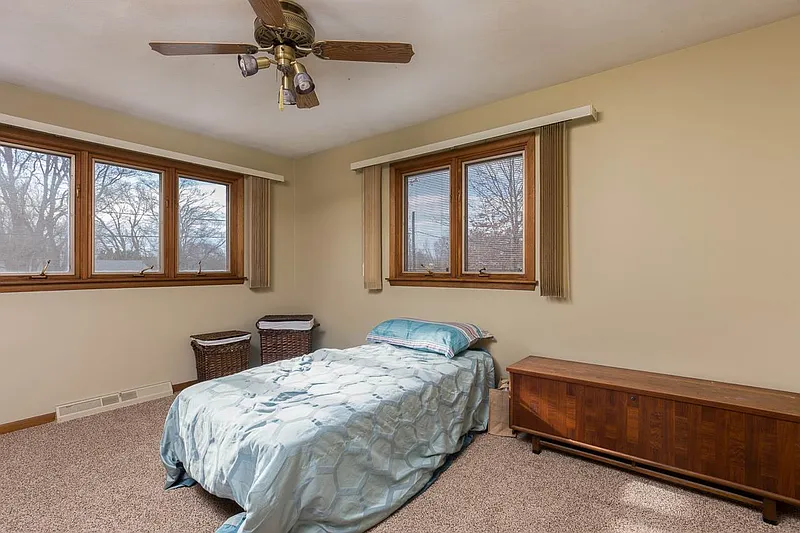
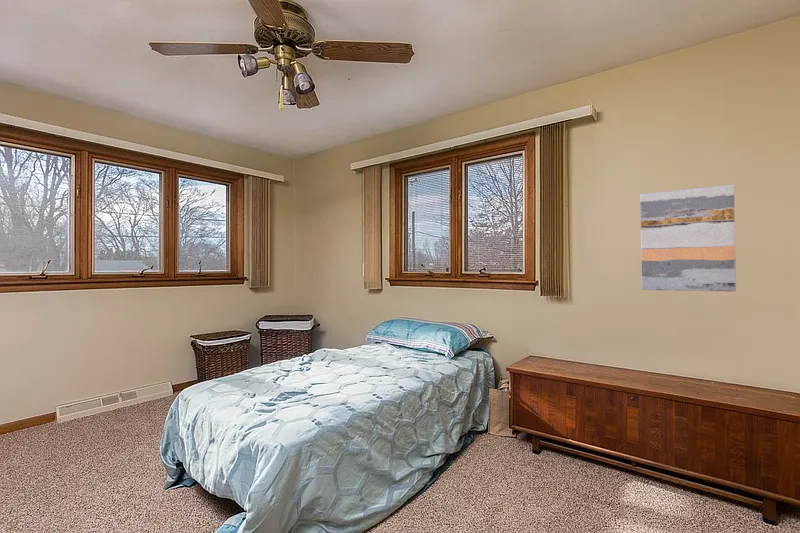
+ wall art [639,183,737,293]
